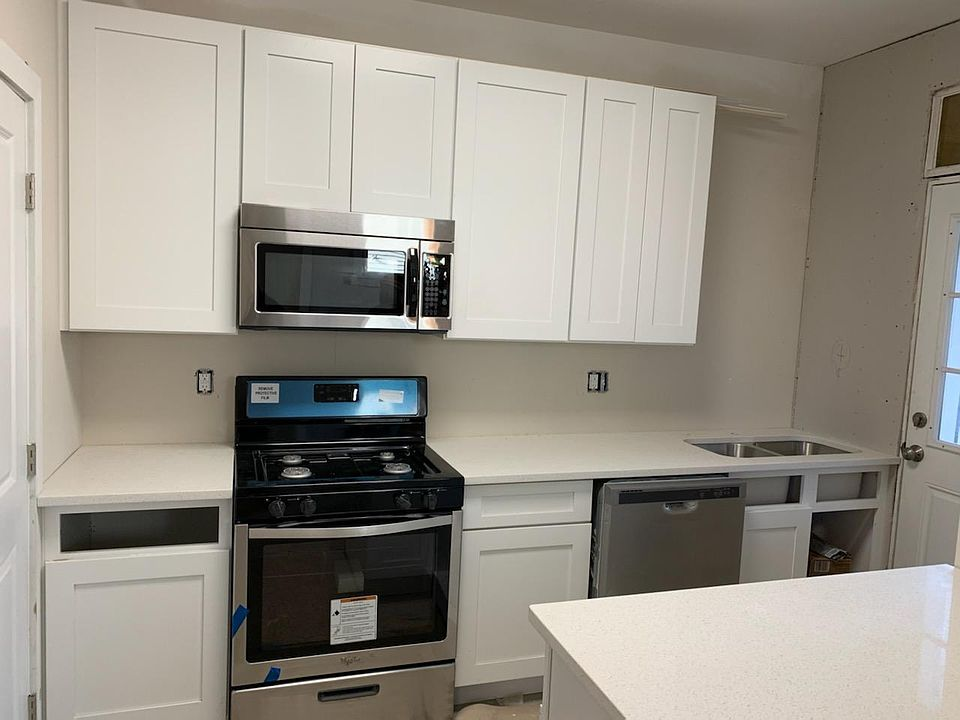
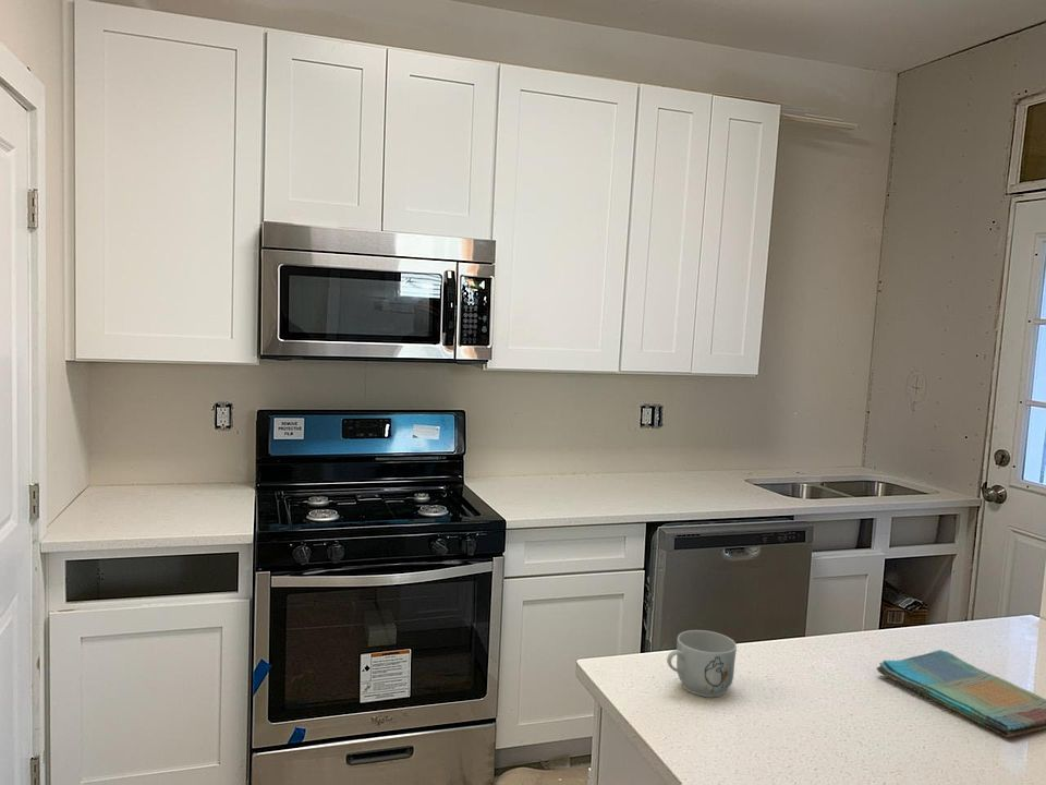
+ mug [666,629,738,698]
+ dish towel [875,649,1046,738]
